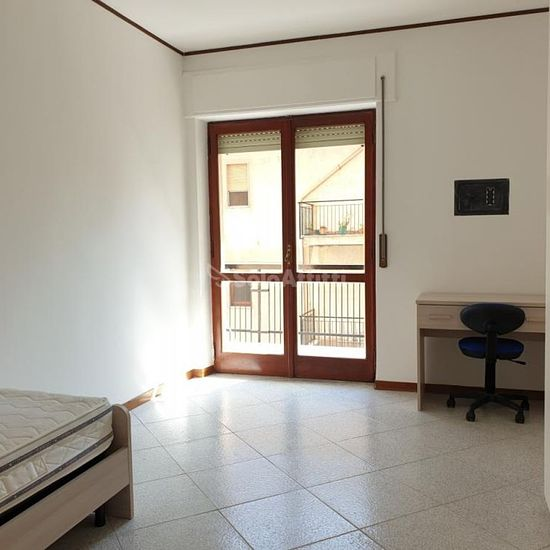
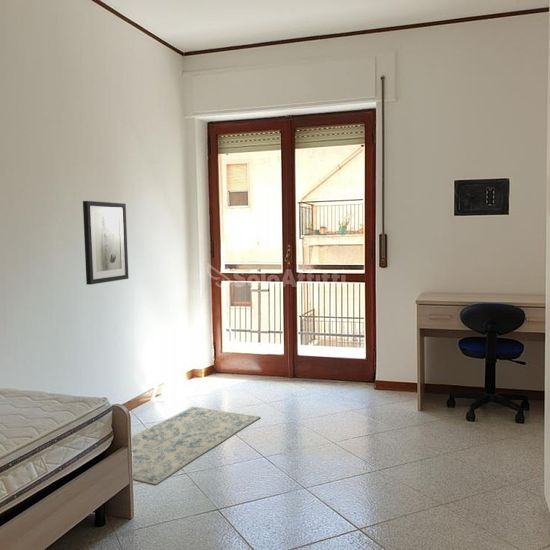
+ wall art [82,200,130,286]
+ rug [131,406,261,485]
